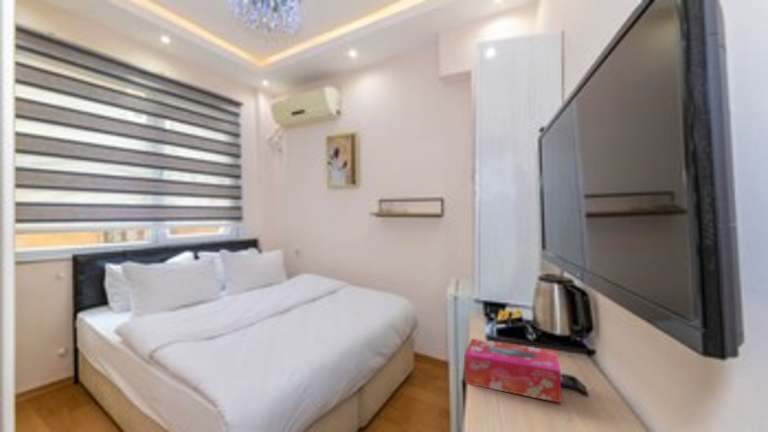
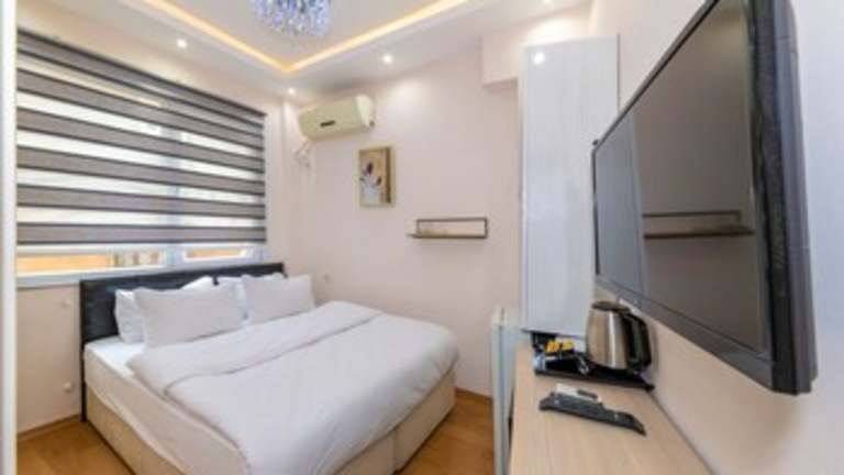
- tissue box [463,338,562,404]
